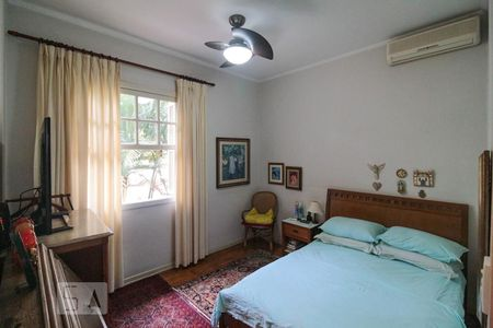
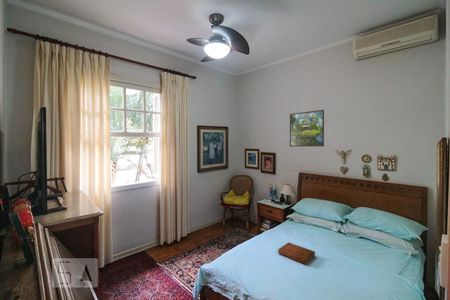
+ bible [277,242,316,266]
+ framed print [289,109,325,148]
